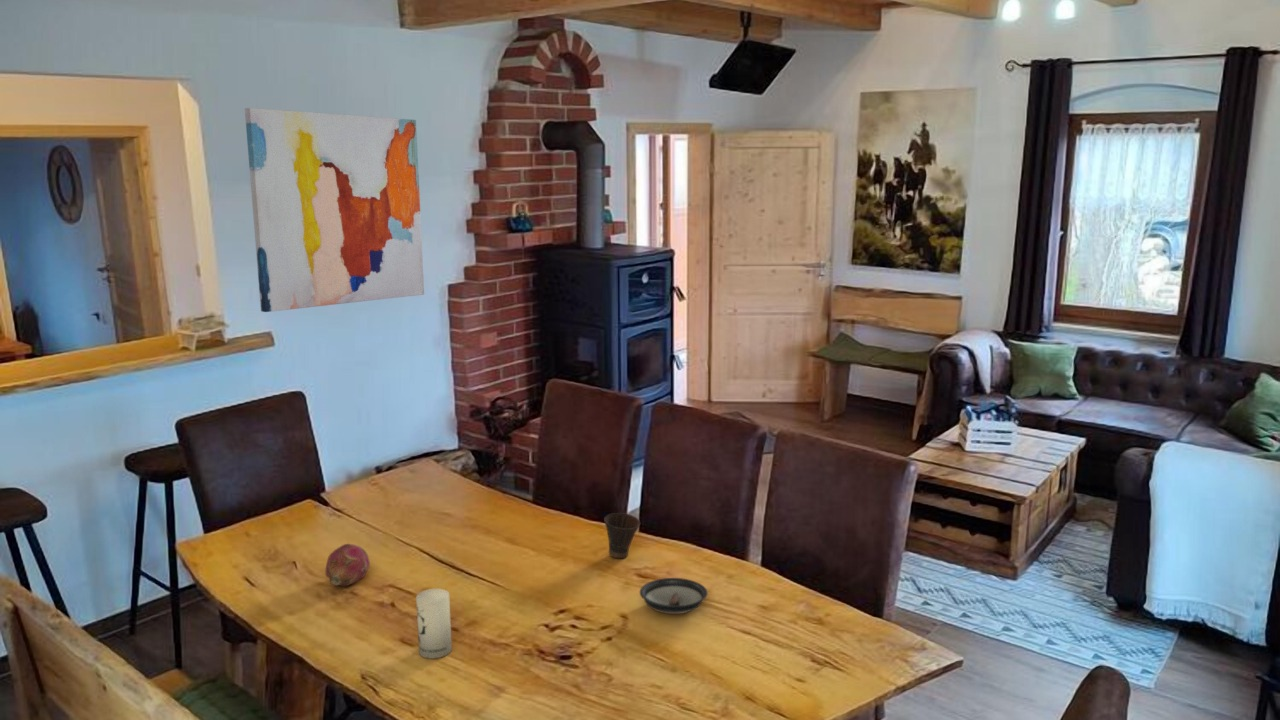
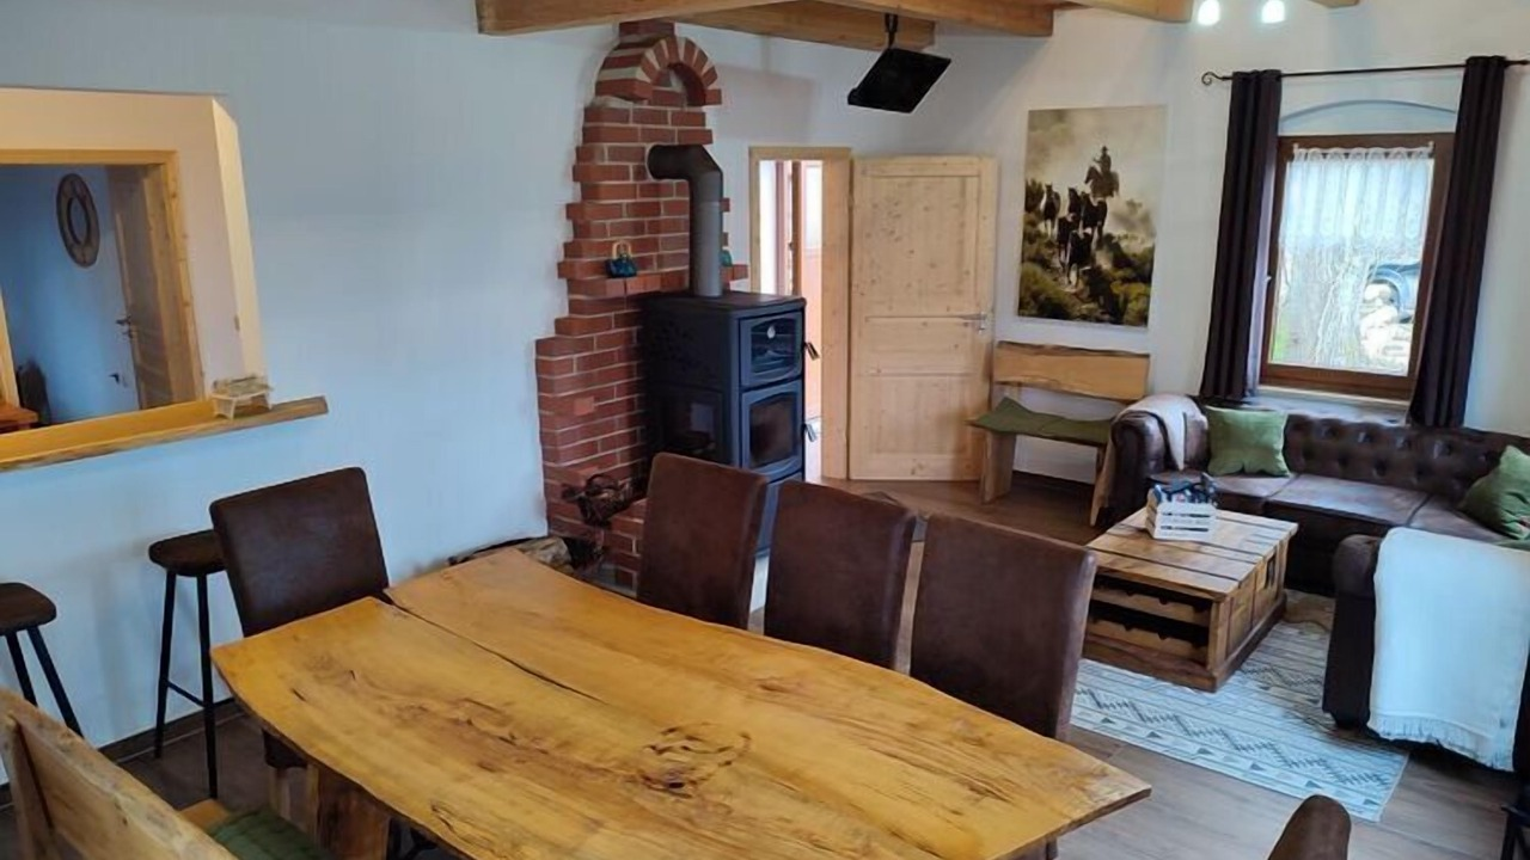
- saucer [639,577,709,615]
- wall art [244,107,425,313]
- candle [415,588,453,660]
- cup [603,512,641,560]
- fruit [324,543,371,587]
